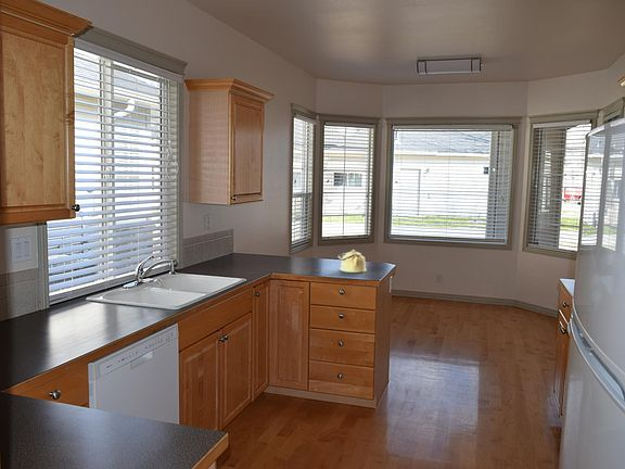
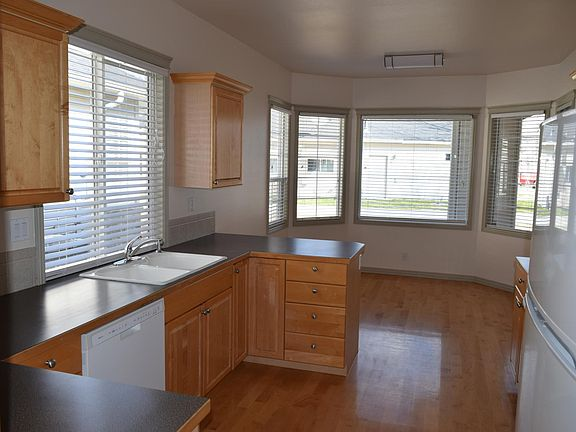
- kettle [337,249,367,274]
